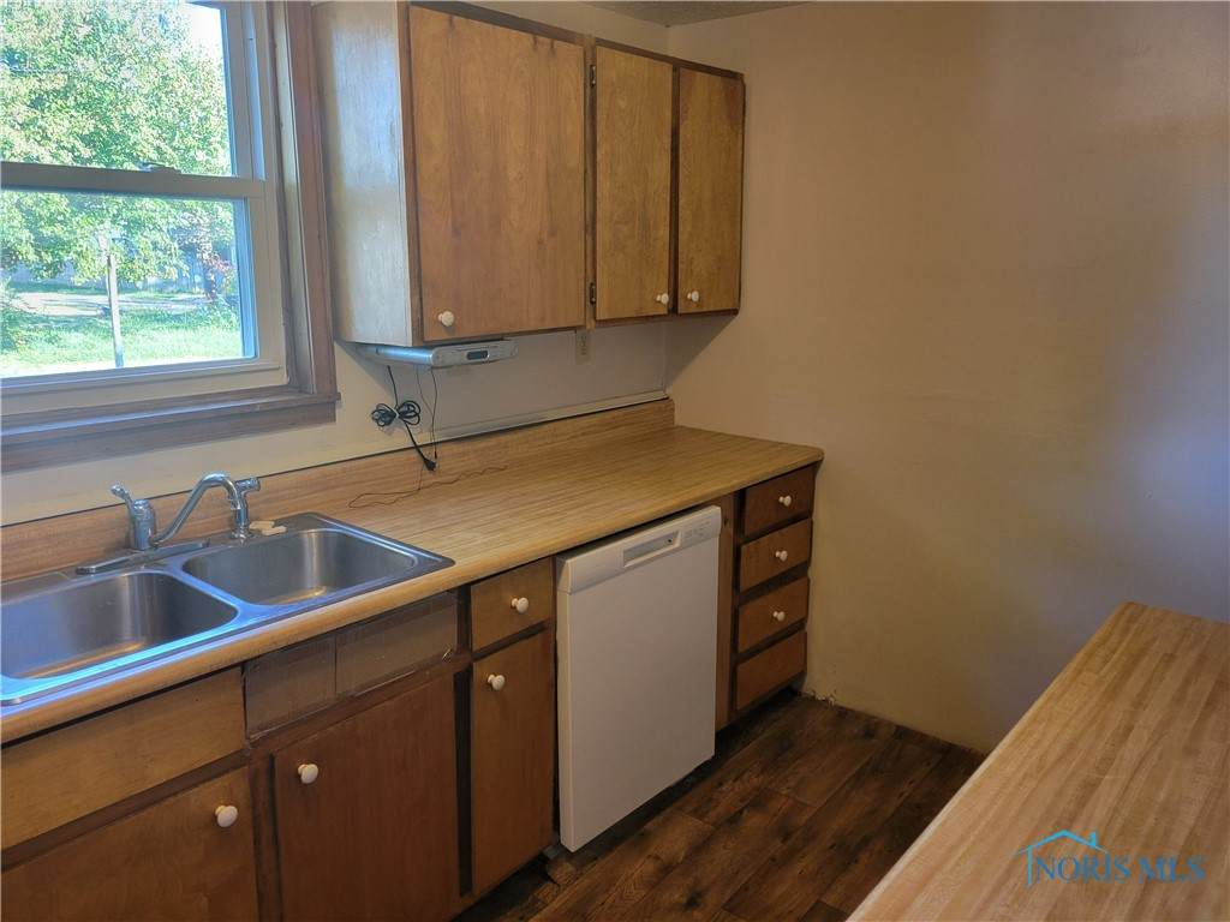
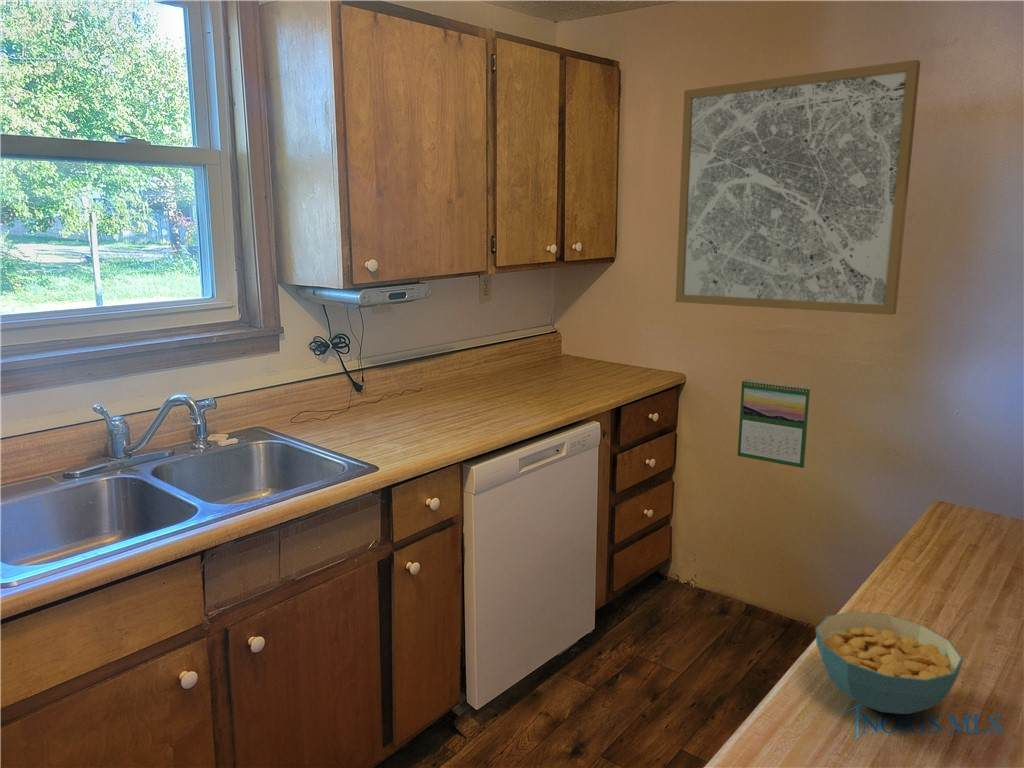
+ wall art [675,59,921,316]
+ calendar [737,378,811,469]
+ cereal bowl [815,610,964,715]
